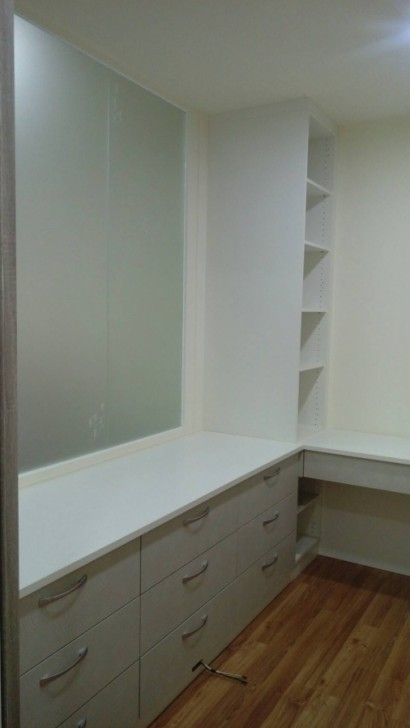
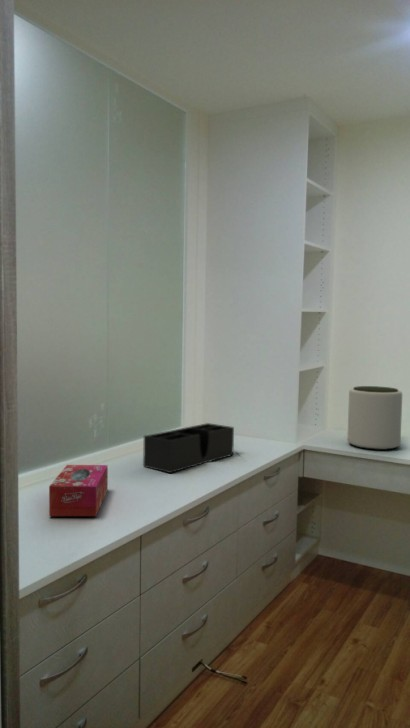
+ tissue box [48,464,109,517]
+ plant pot [347,385,403,451]
+ desk organizer [142,422,235,474]
